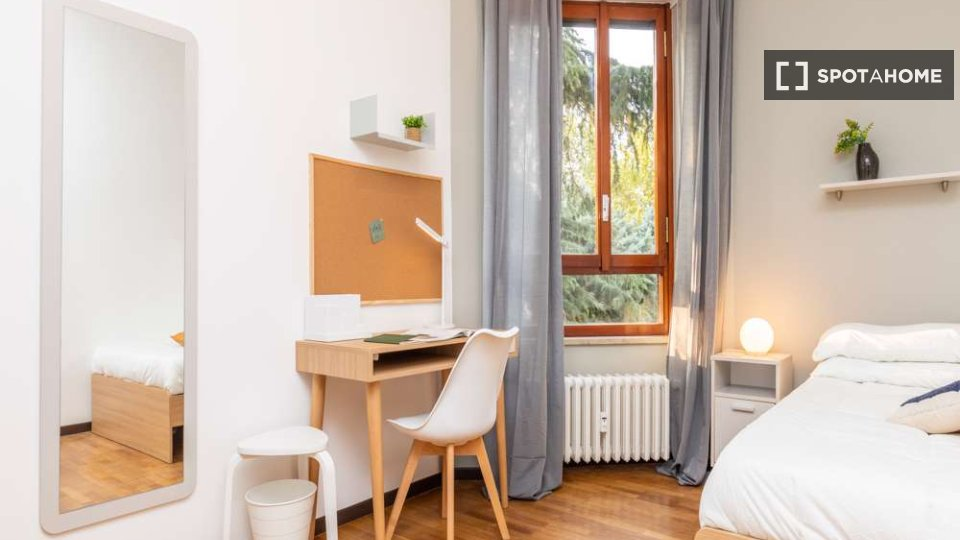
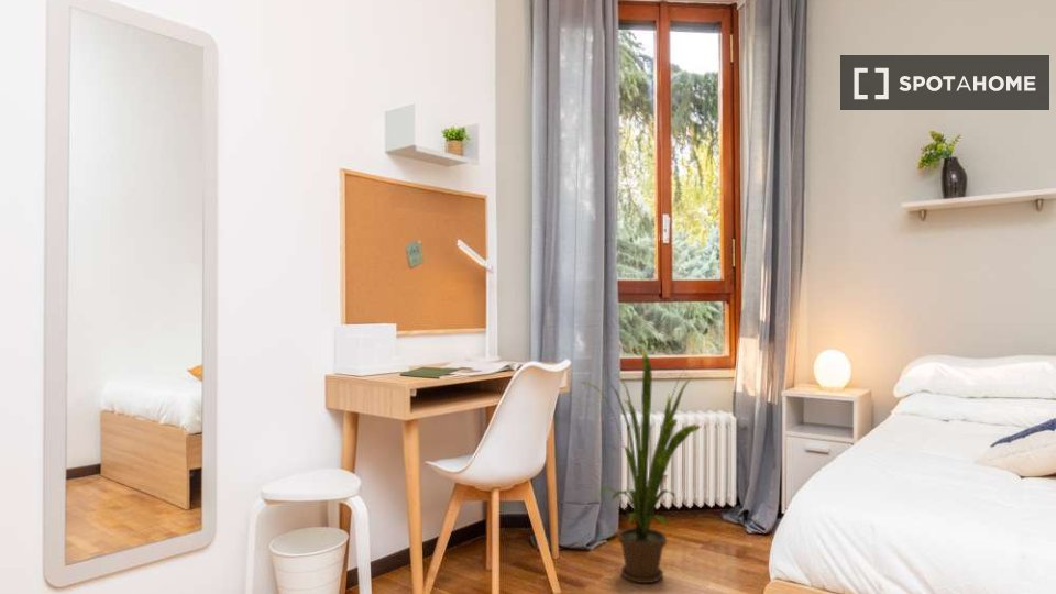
+ house plant [579,349,702,584]
